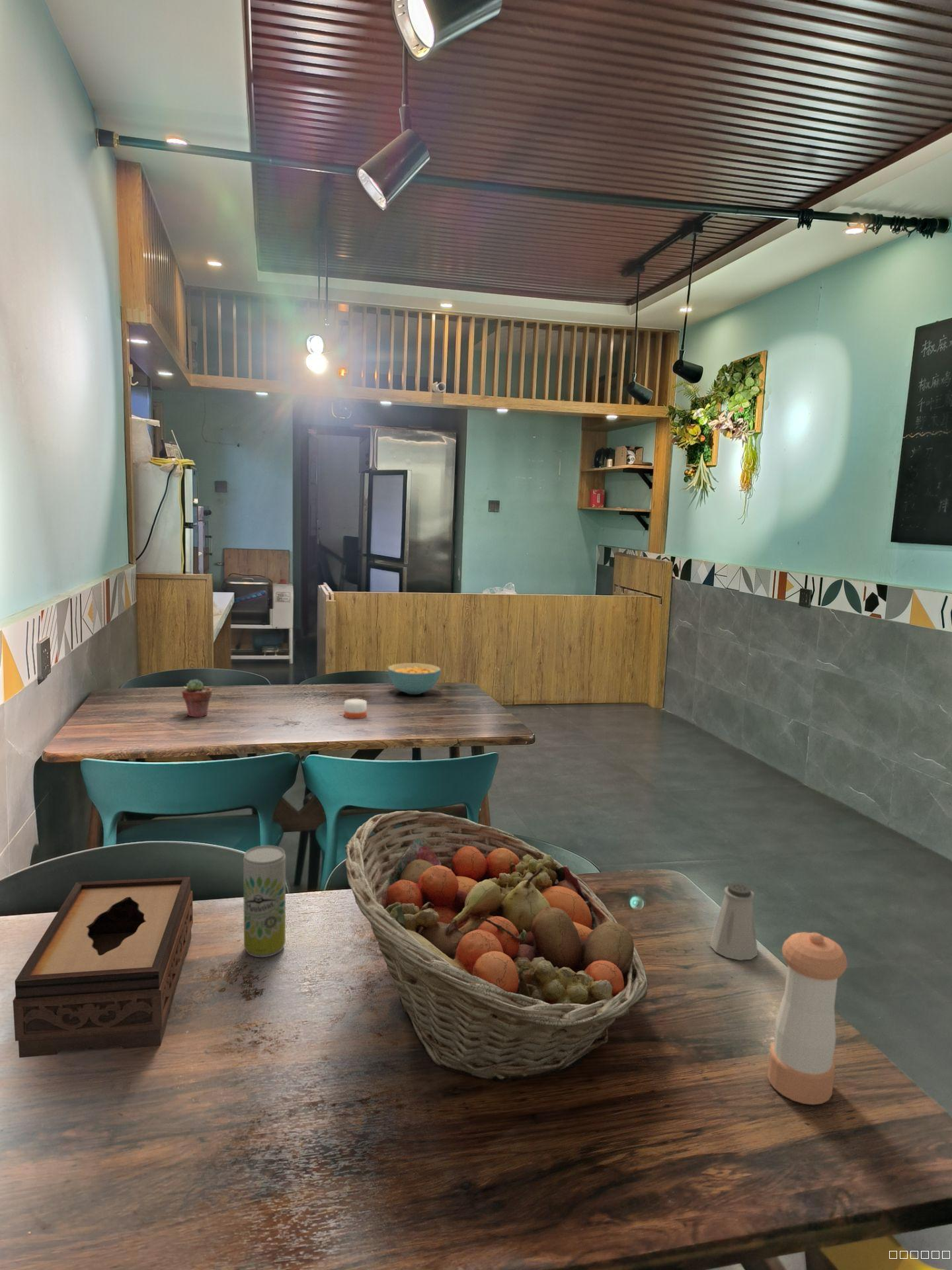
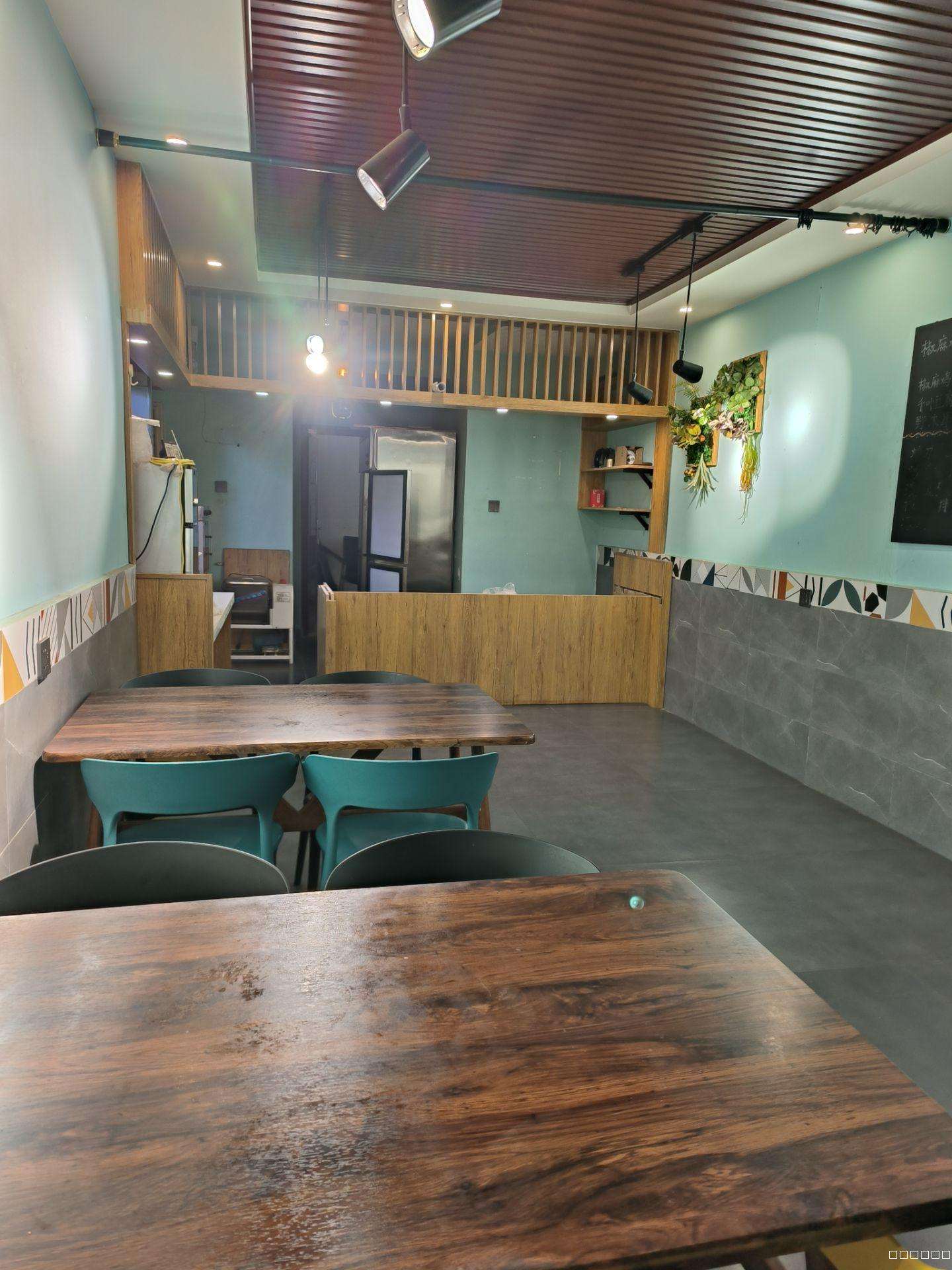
- potted succulent [181,679,212,718]
- candle [344,693,368,719]
- pepper shaker [766,931,848,1105]
- cereal bowl [387,662,442,695]
- beverage can [243,845,286,958]
- tissue box [13,876,194,1058]
- saltshaker [709,882,758,961]
- fruit basket [344,810,649,1083]
